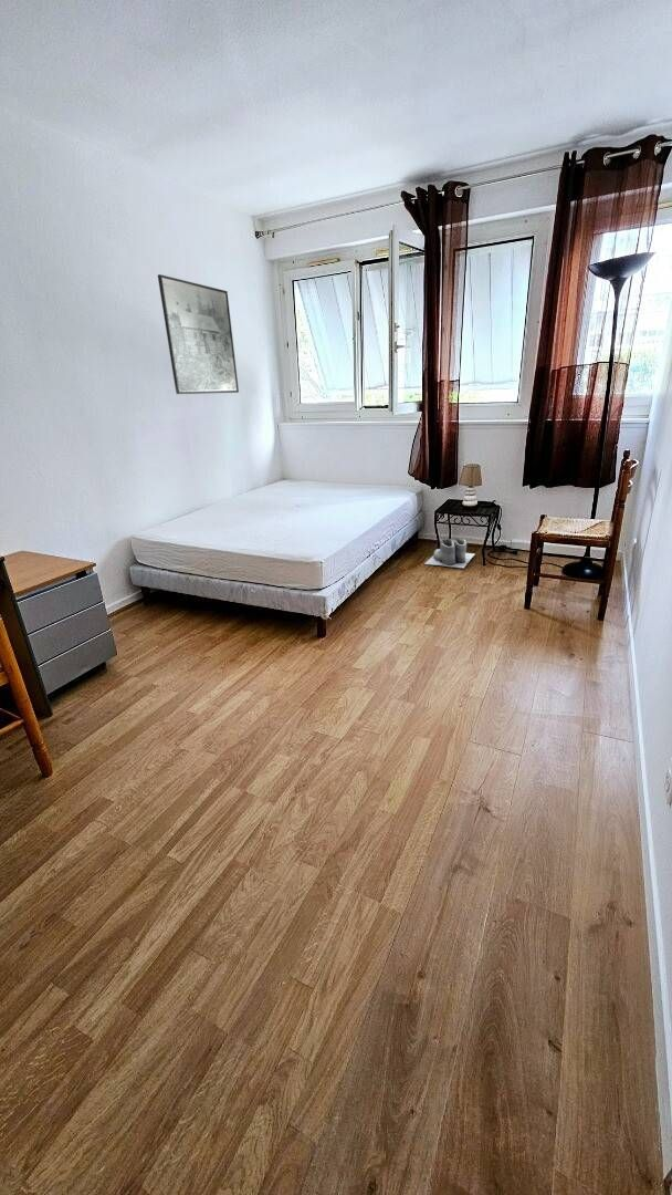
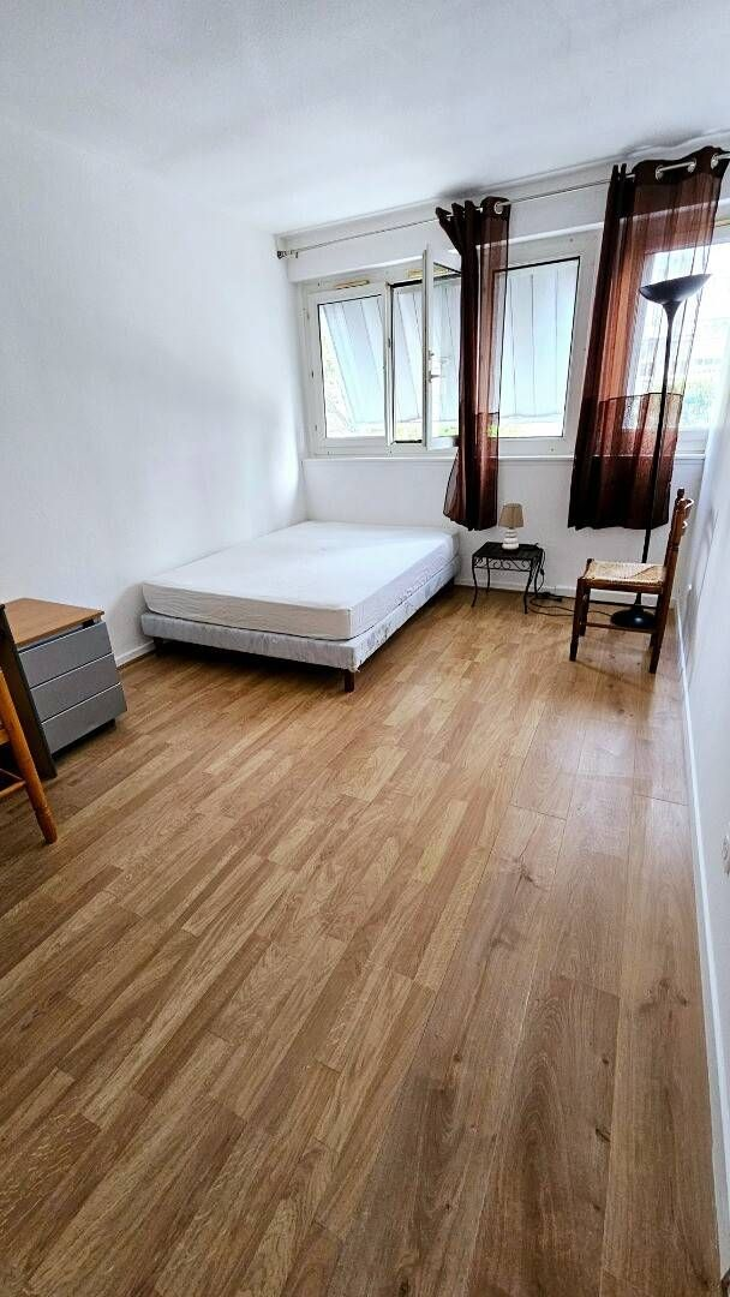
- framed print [157,273,240,395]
- boots [423,534,475,569]
